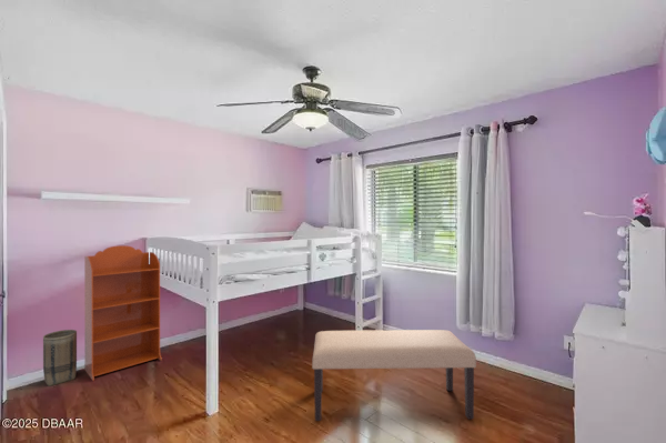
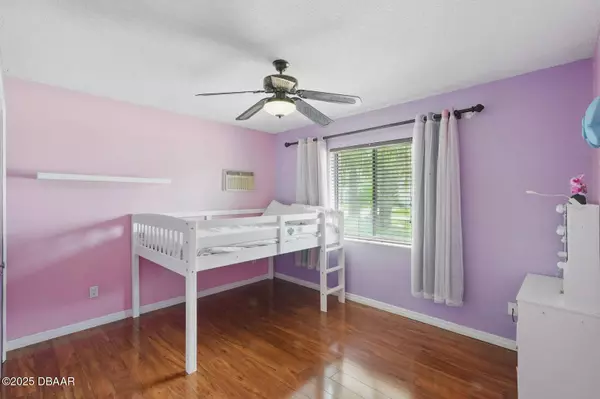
- basket [42,329,78,387]
- bench [311,329,477,422]
- bookcase [83,244,163,382]
